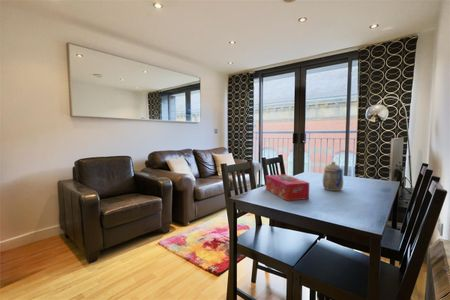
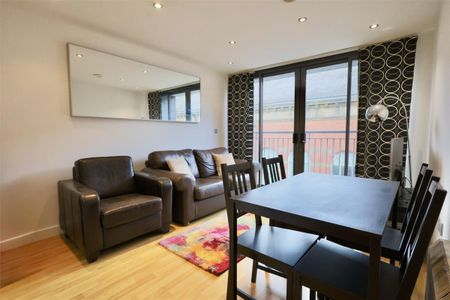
- tissue box [265,173,310,202]
- teapot [322,161,344,192]
